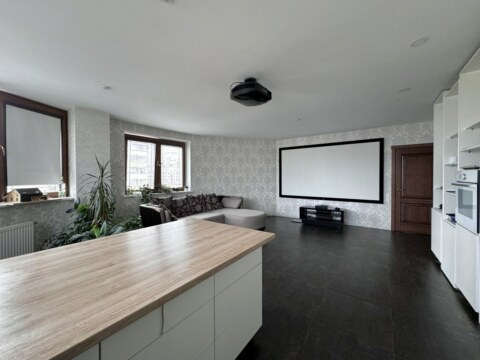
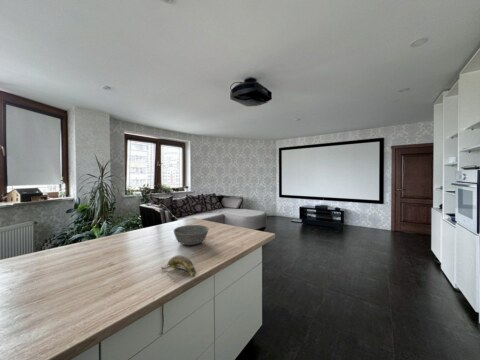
+ banana [160,254,197,277]
+ bowl [173,224,210,246]
